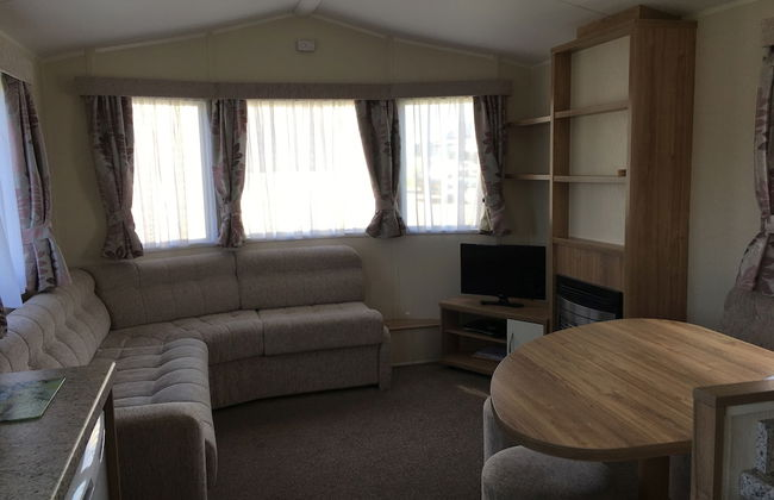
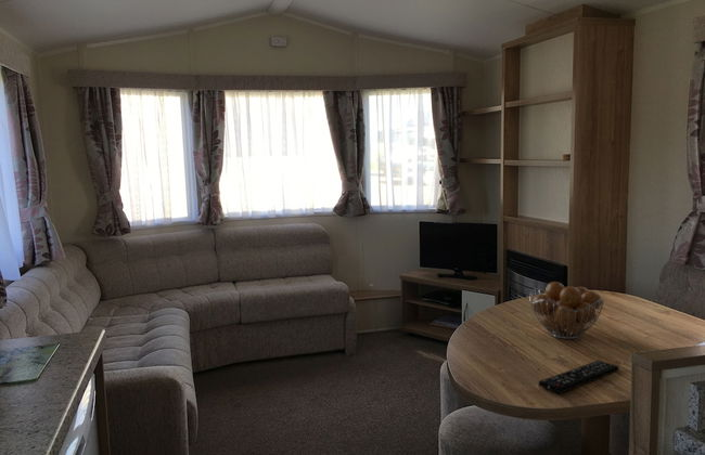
+ fruit basket [528,281,605,340]
+ remote control [538,360,620,394]
